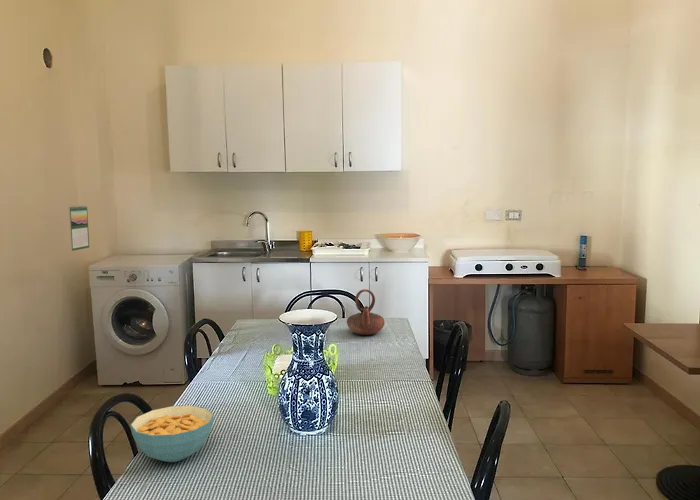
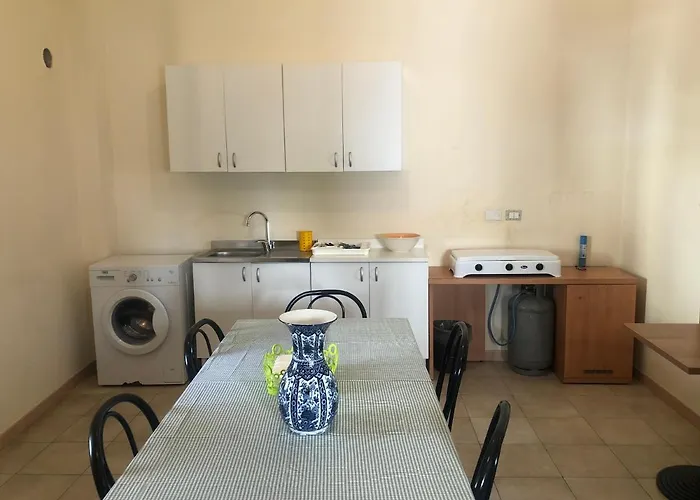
- calendar [68,204,90,252]
- cereal bowl [129,405,215,463]
- teapot [346,288,386,336]
